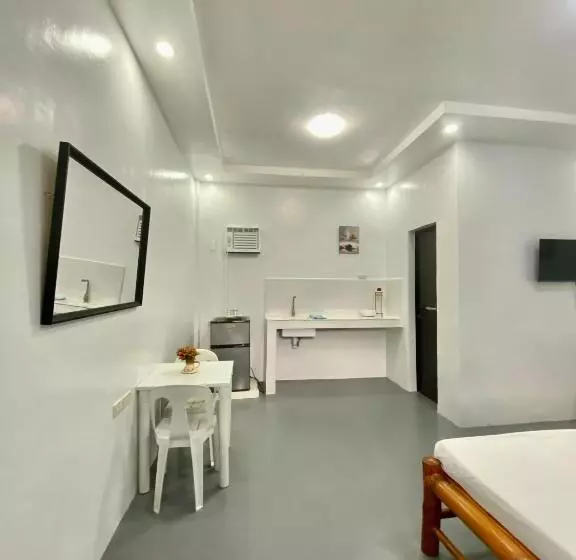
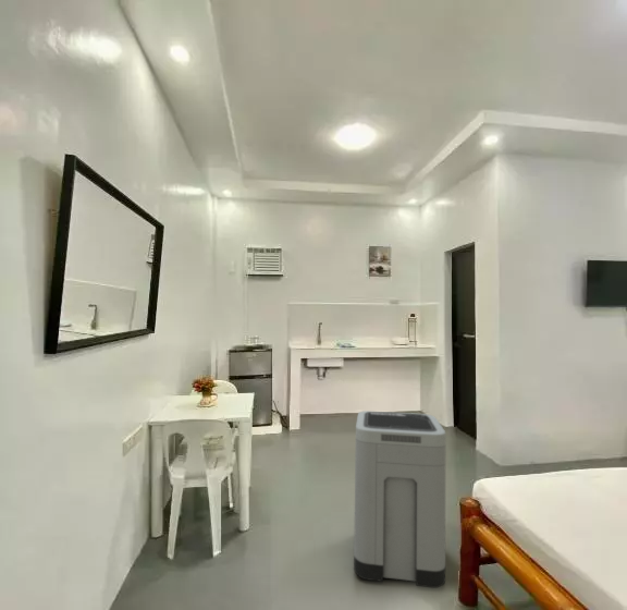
+ trash can [353,410,446,589]
